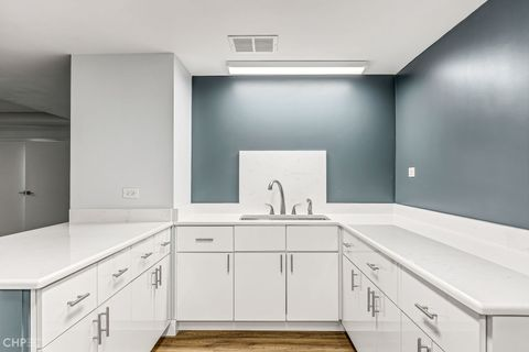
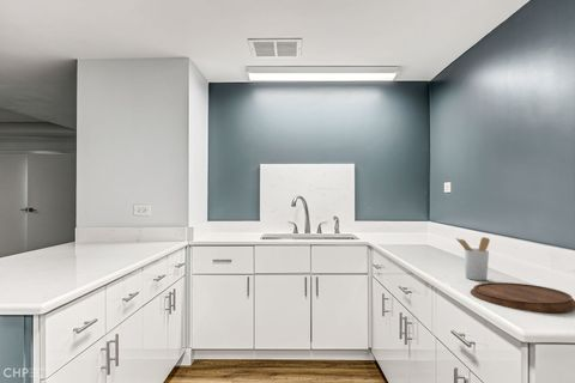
+ cutting board [470,281,575,314]
+ utensil holder [455,236,491,281]
